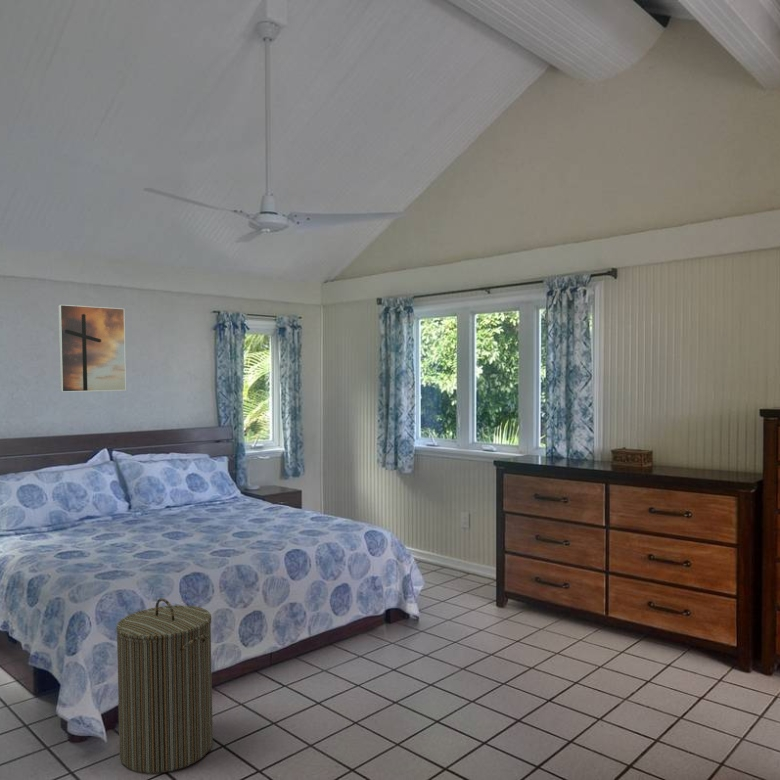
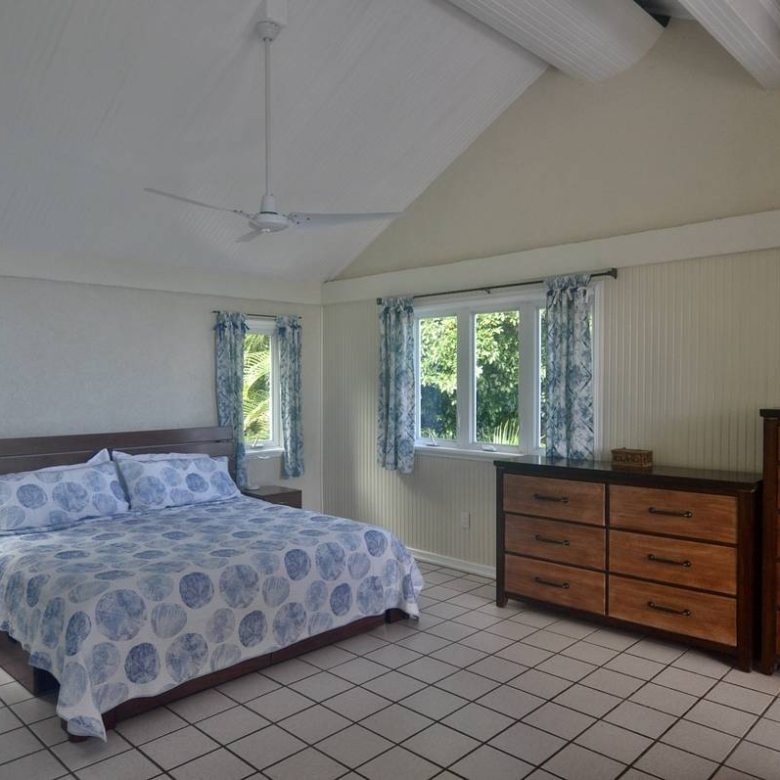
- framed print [58,304,127,393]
- laundry hamper [115,597,214,774]
